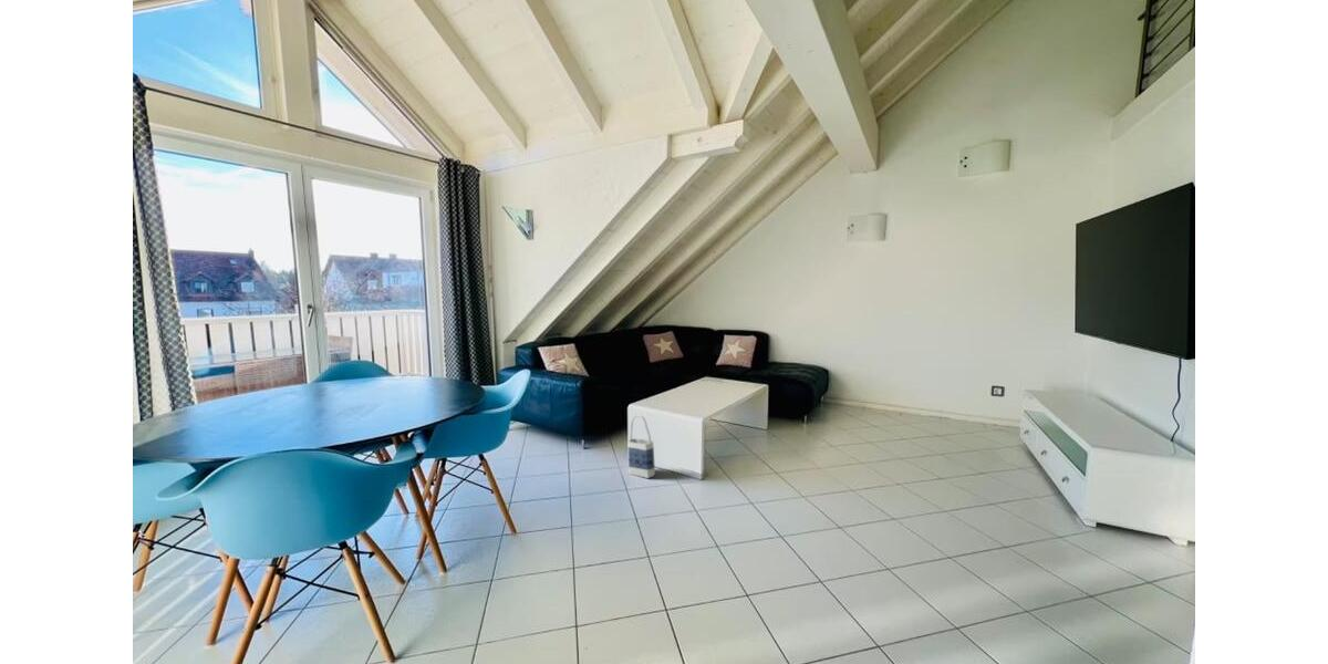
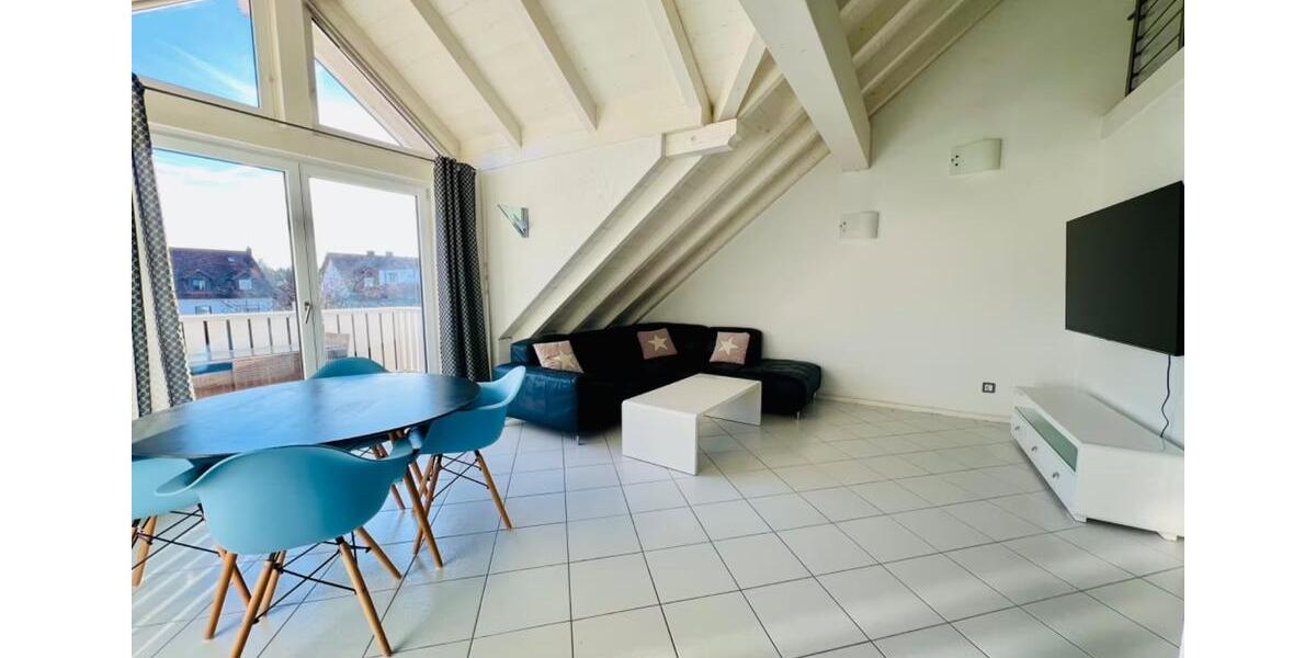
- bag [626,414,656,479]
